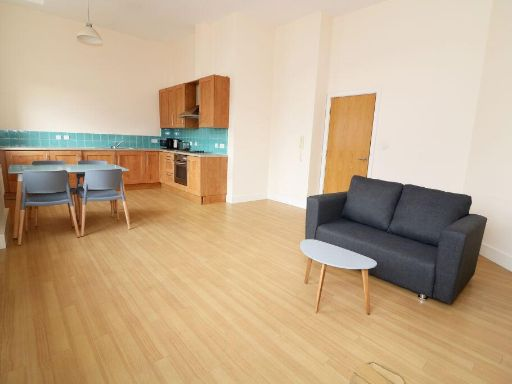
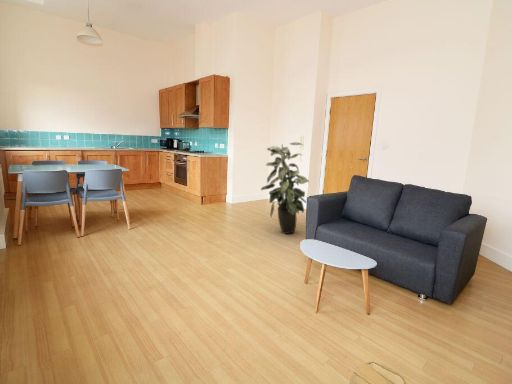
+ indoor plant [260,141,310,235]
